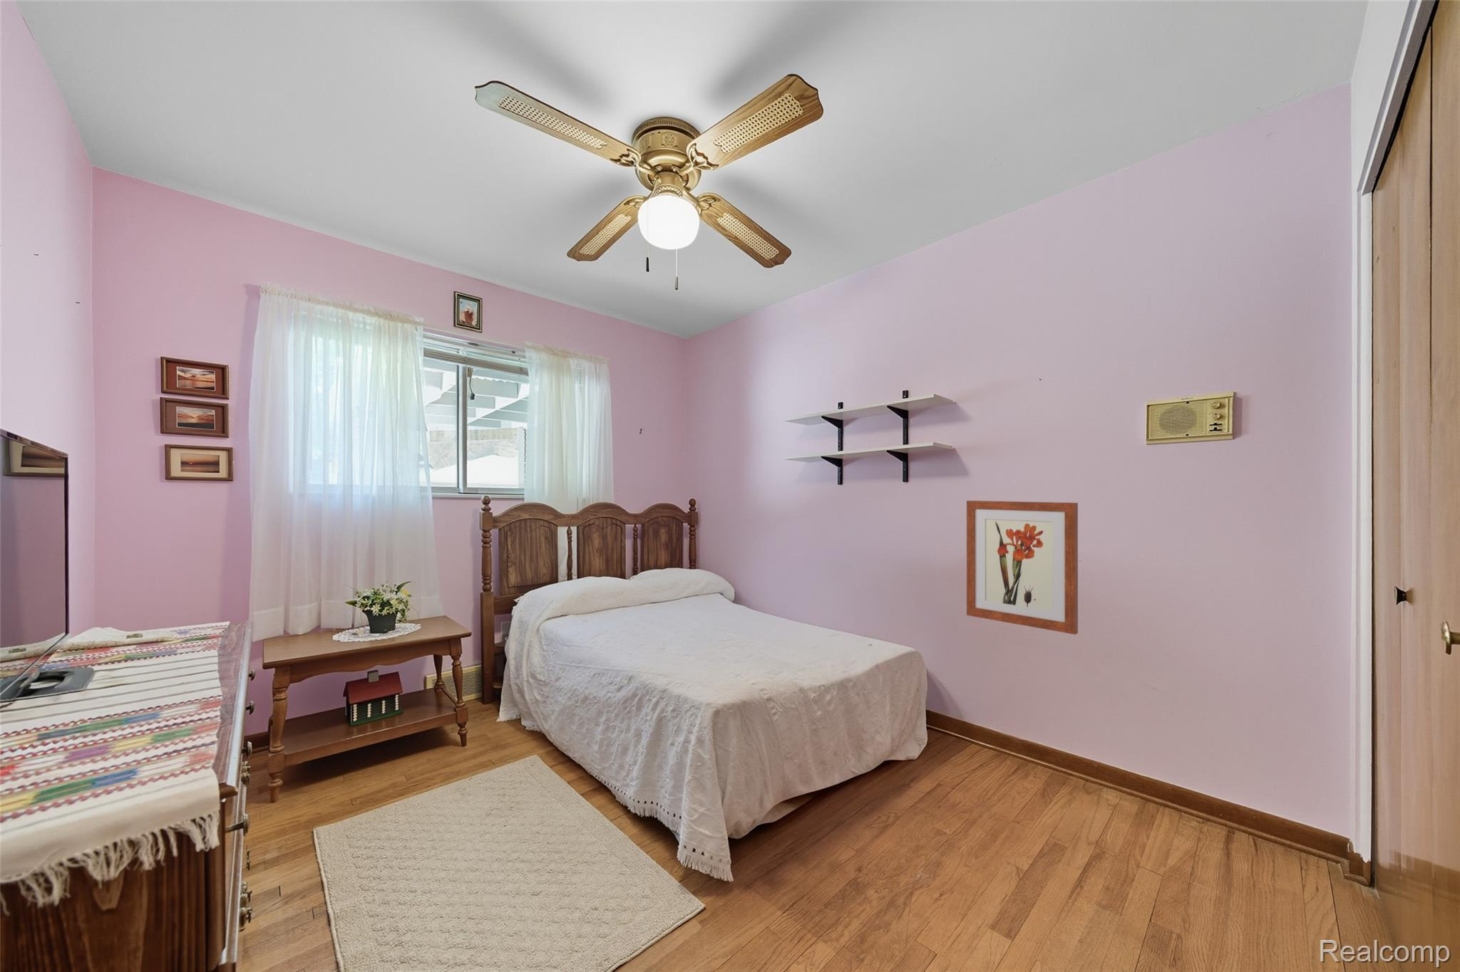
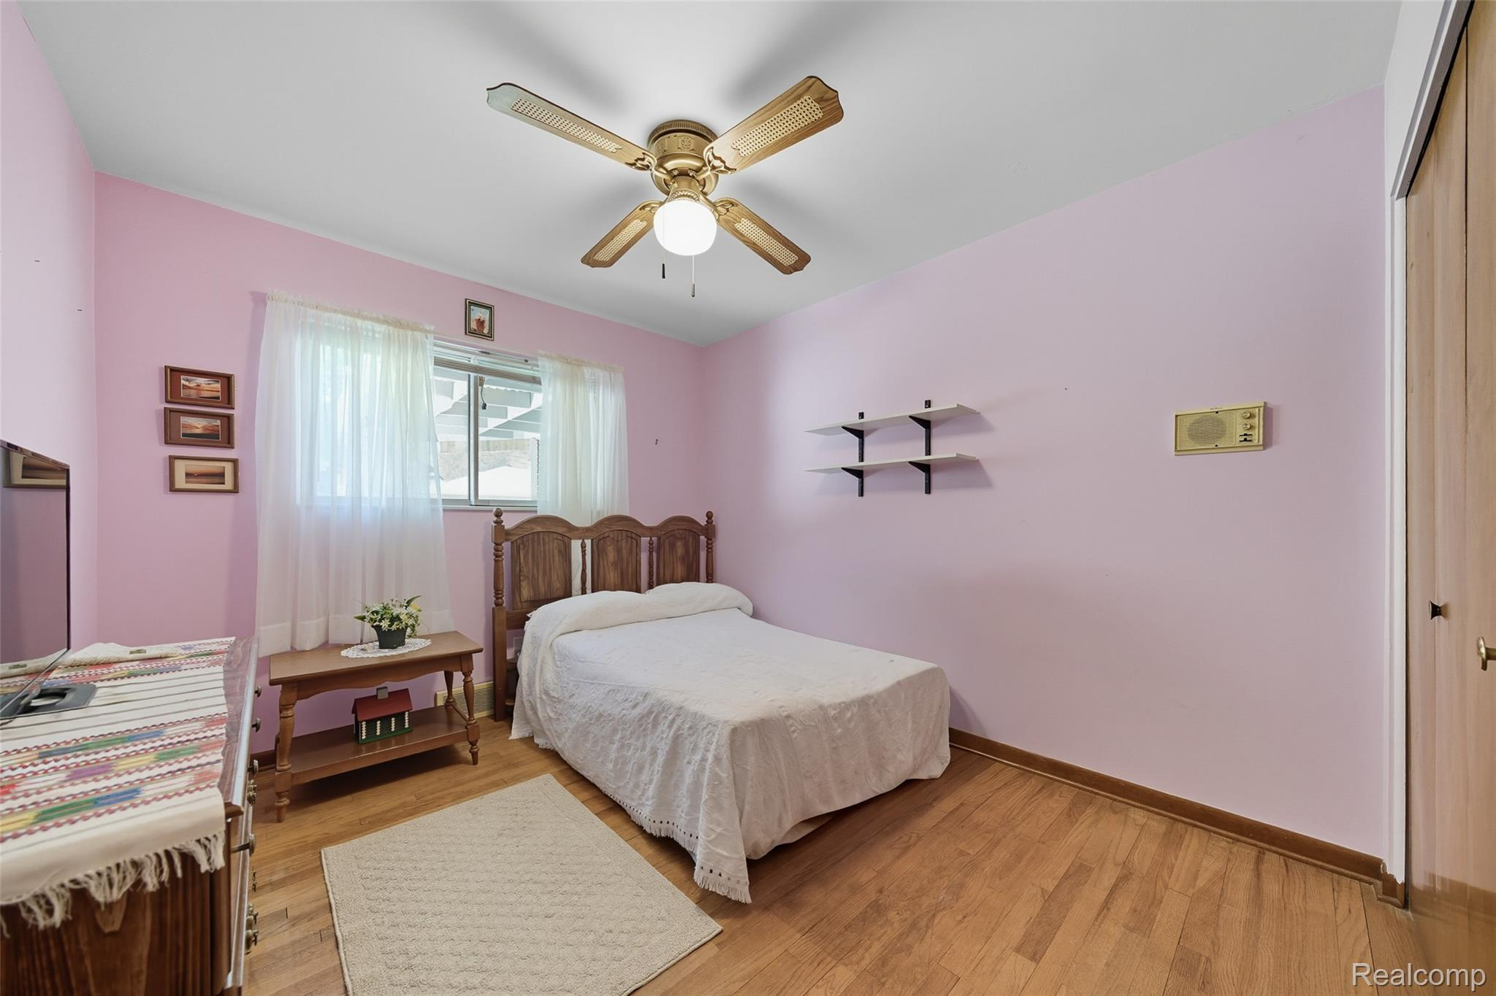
- wall art [966,500,1079,636]
